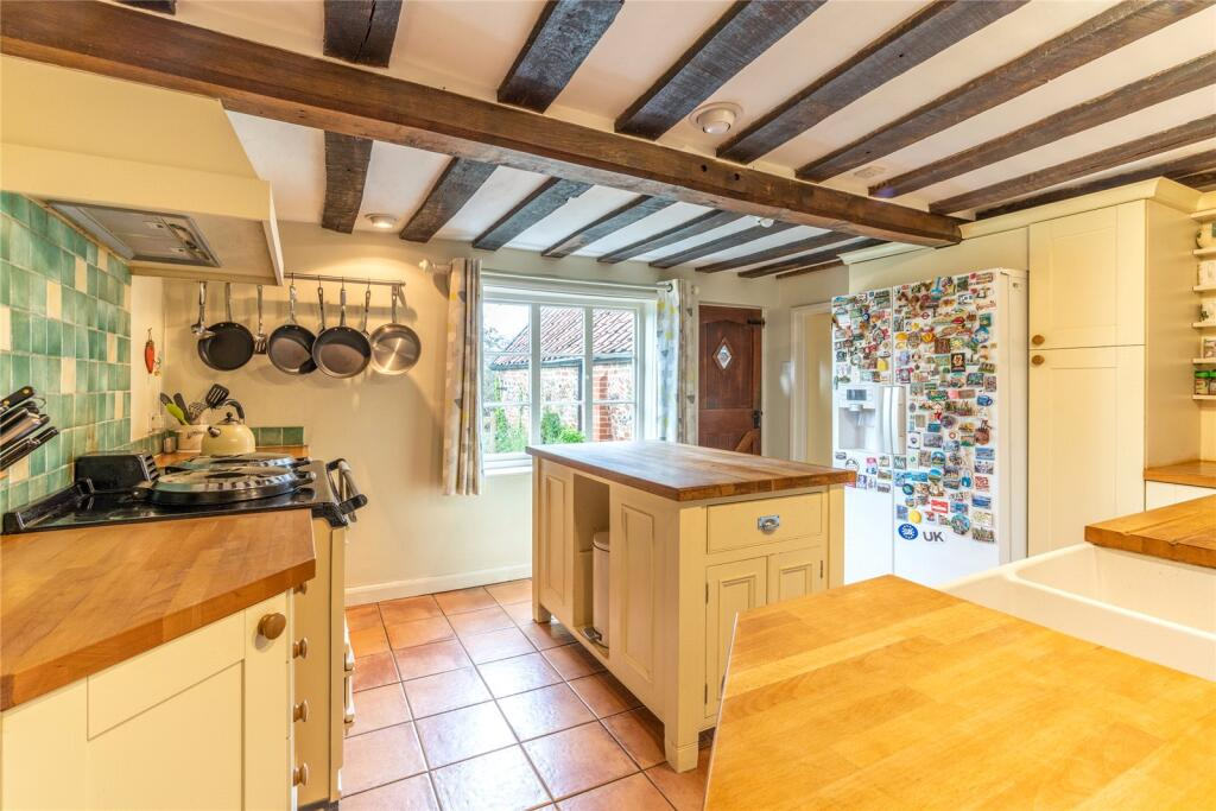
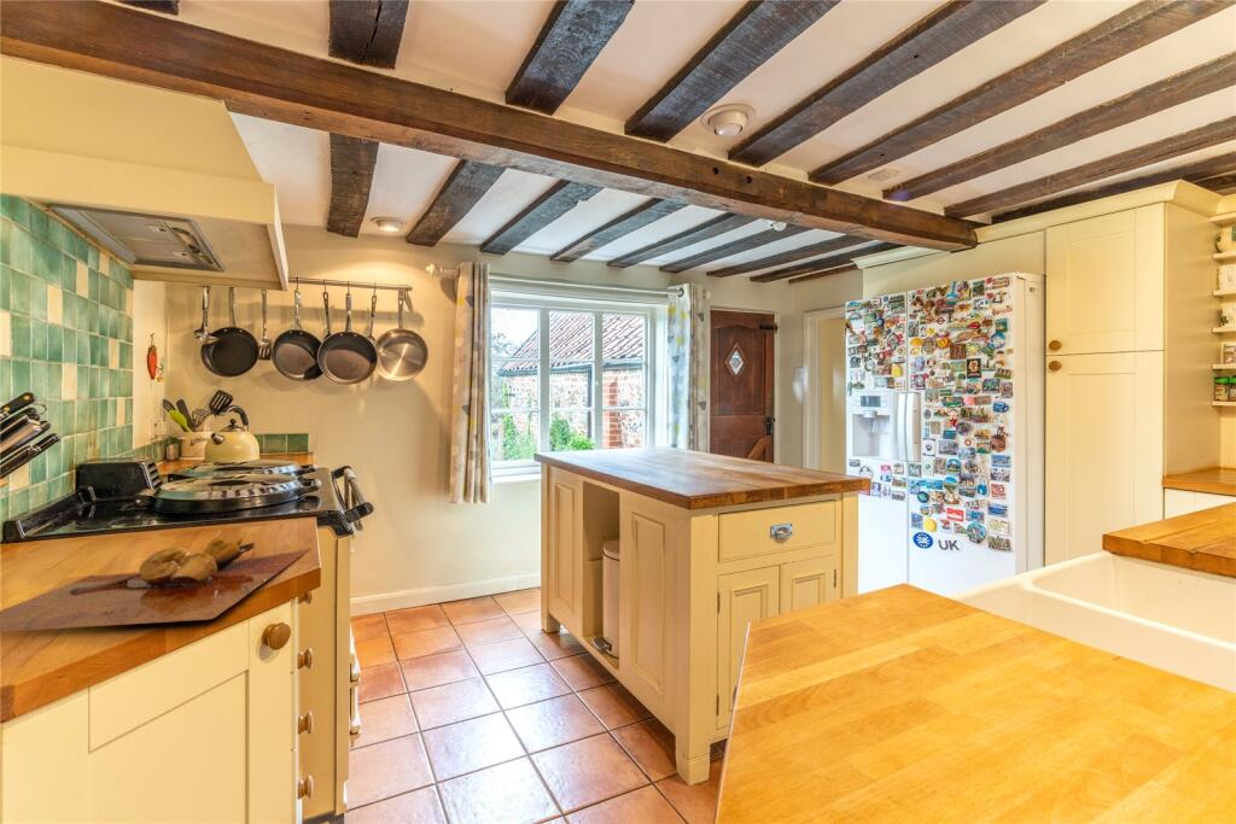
+ cutting board [0,536,316,633]
